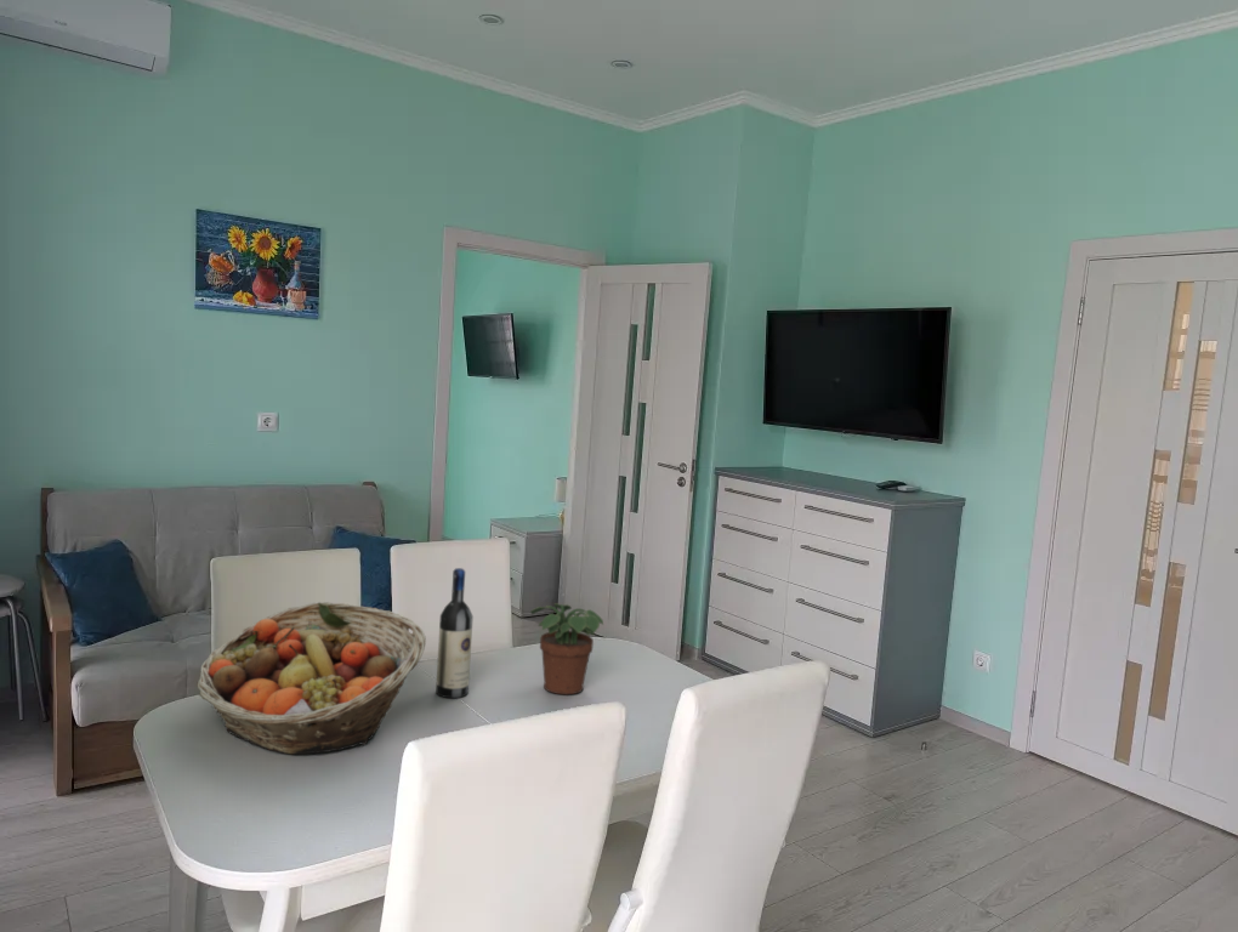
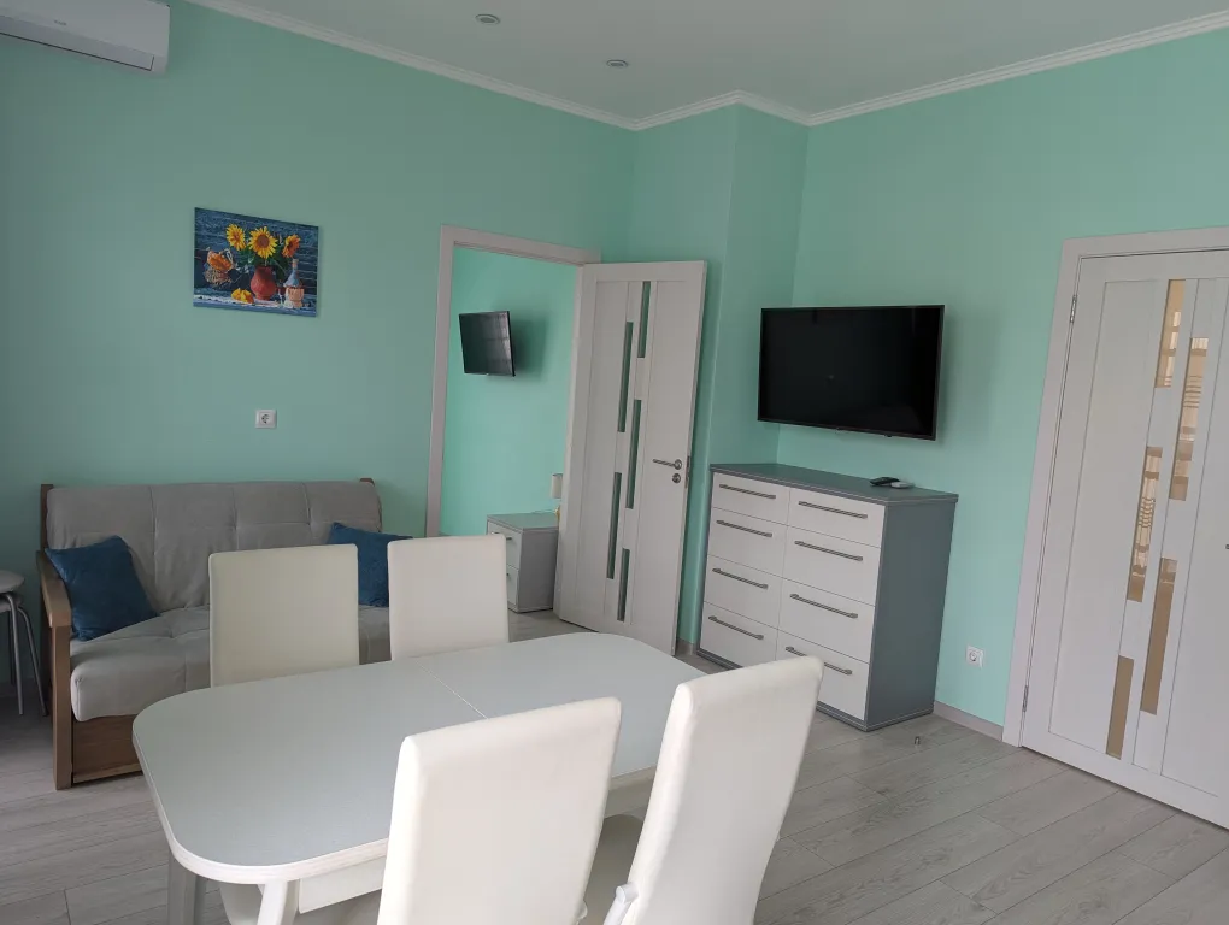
- fruit basket [195,601,427,755]
- wine bottle [435,567,475,699]
- potted plant [529,602,604,695]
